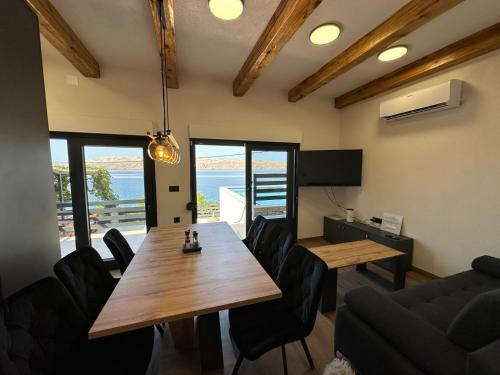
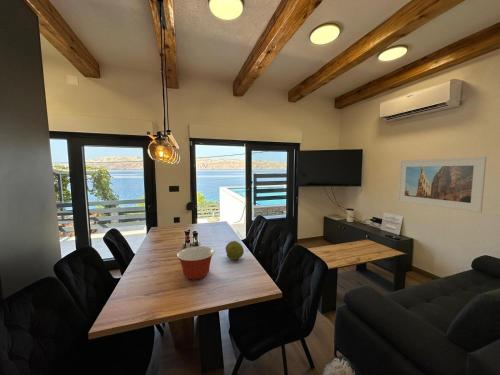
+ fruit [224,240,245,261]
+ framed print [397,156,488,213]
+ mixing bowl [176,245,215,281]
